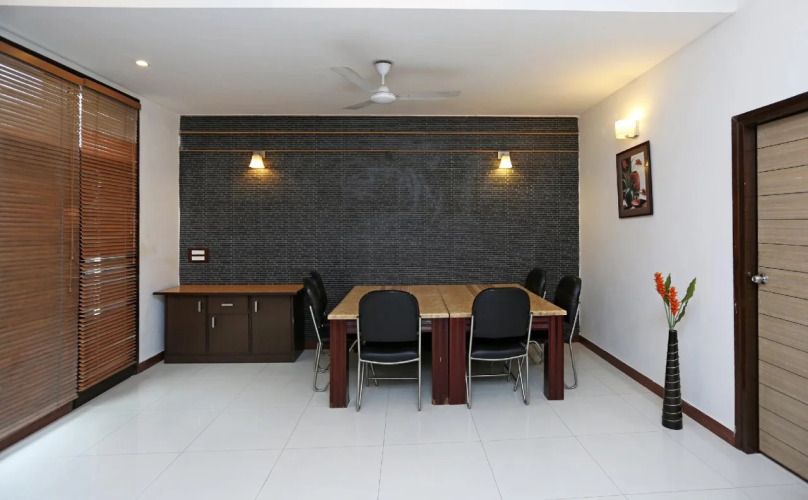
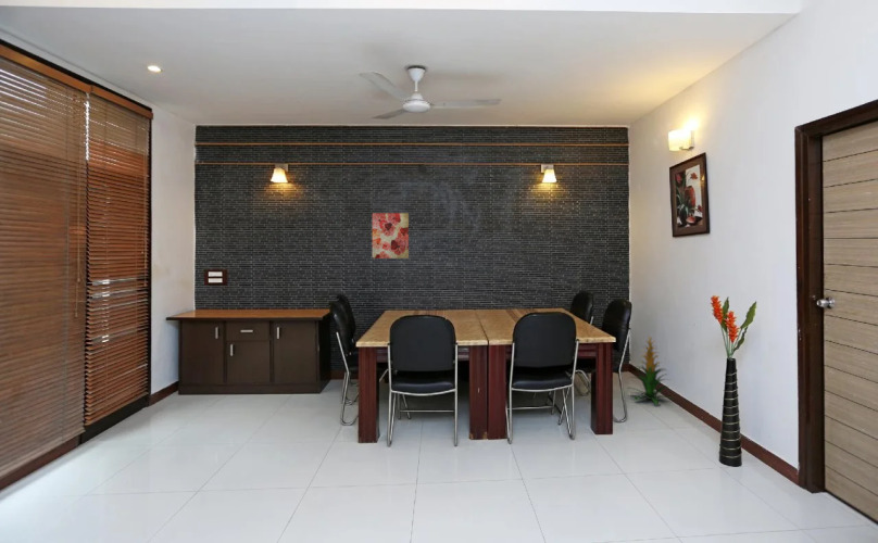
+ wall art [372,212,410,260]
+ indoor plant [628,336,676,405]
